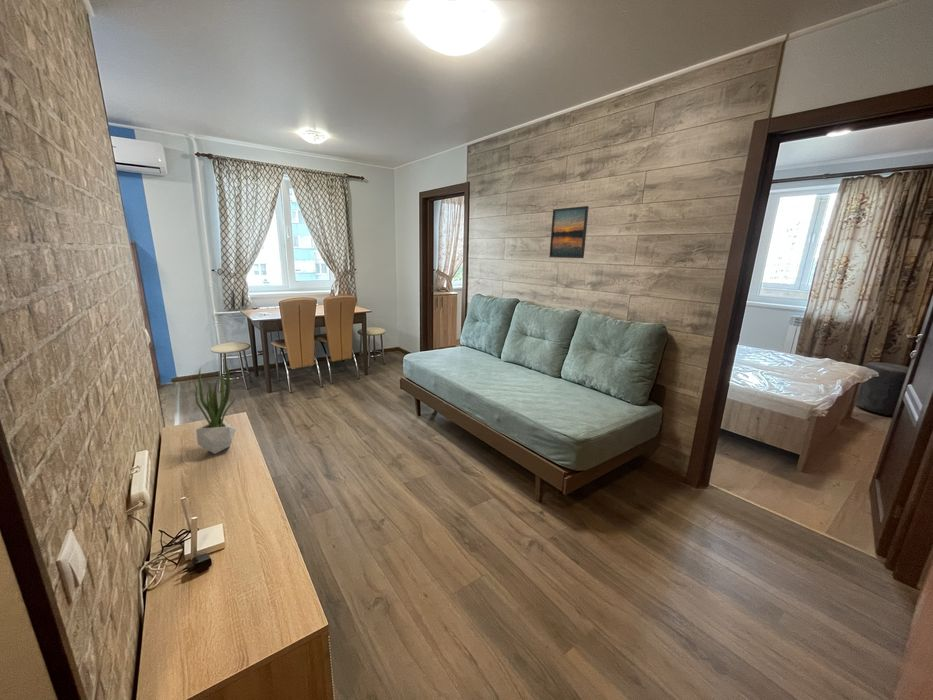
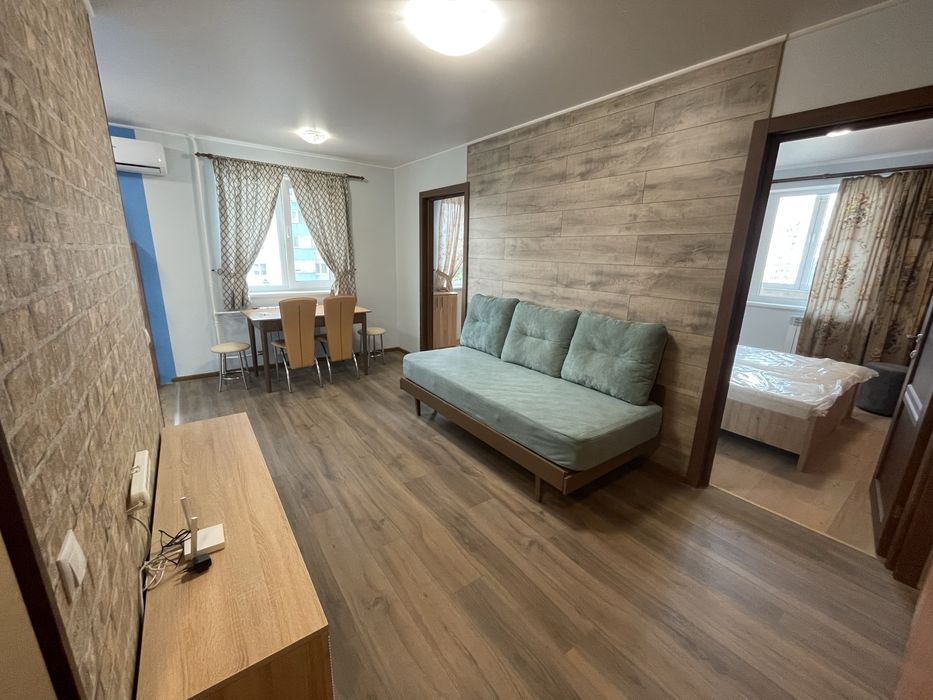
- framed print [548,205,590,259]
- potted plant [191,362,238,455]
